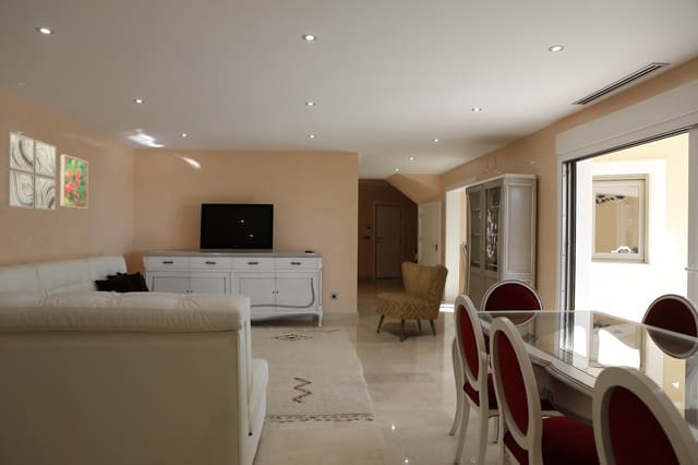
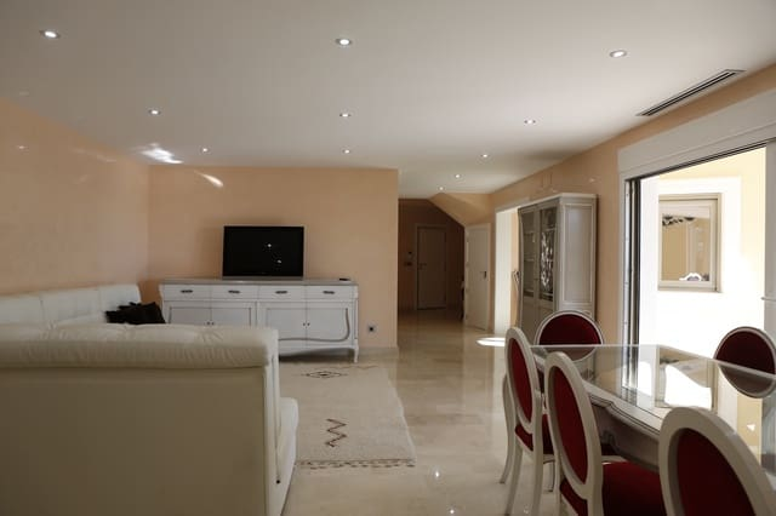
- armchair [375,261,449,343]
- wall art [4,131,57,212]
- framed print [59,153,88,210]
